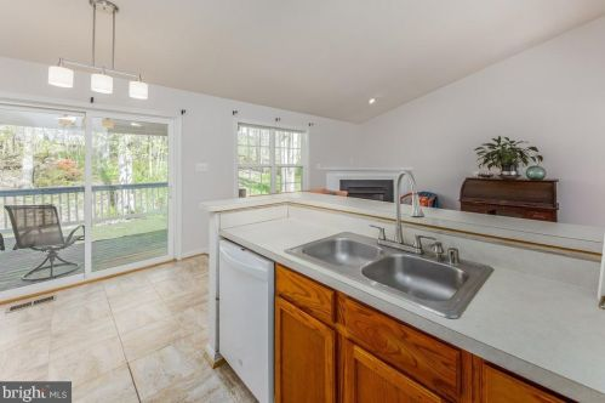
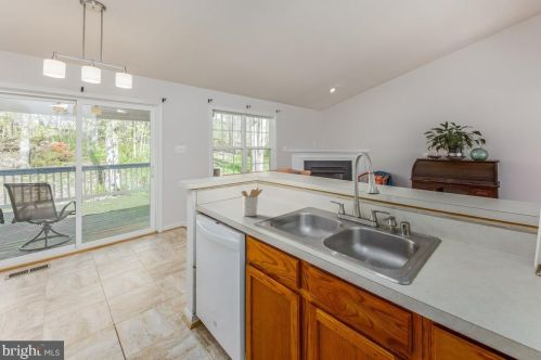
+ utensil holder [241,185,263,217]
